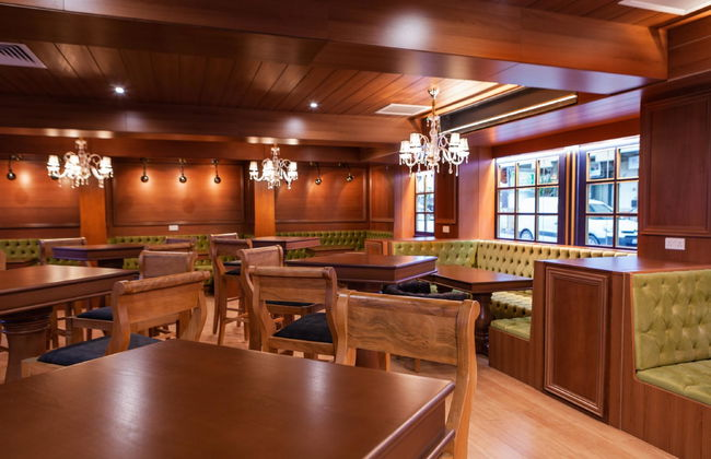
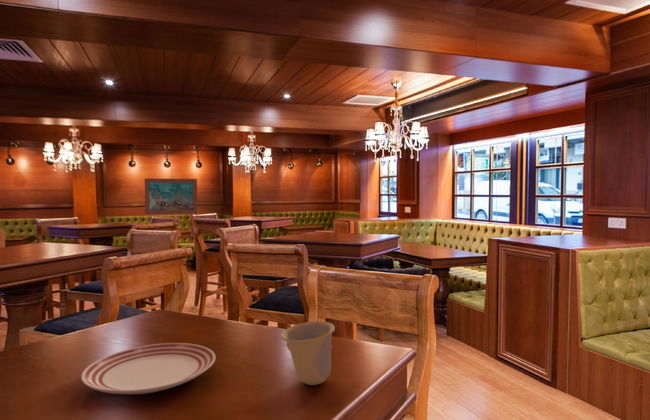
+ dinner plate [80,342,217,395]
+ cup [280,320,336,386]
+ wall art [144,177,198,216]
